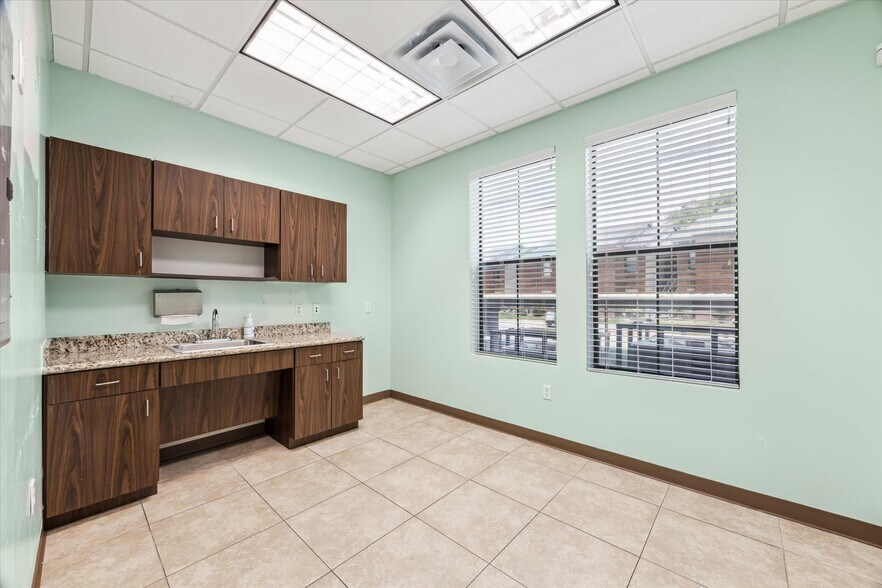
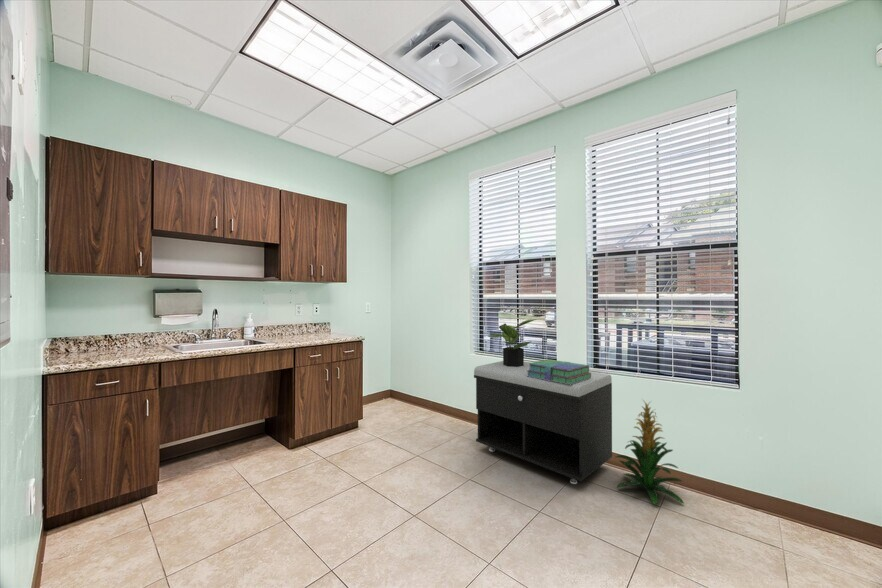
+ storage bench [473,360,613,485]
+ stack of books [527,358,591,385]
+ indoor plant [615,398,685,506]
+ potted plant [487,318,537,367]
